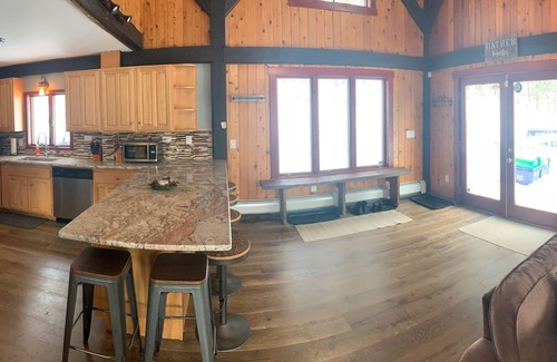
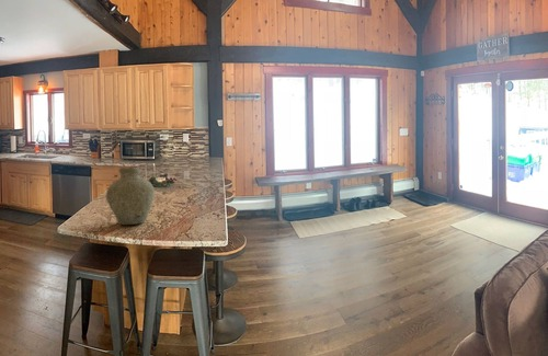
+ vase [105,166,156,226]
